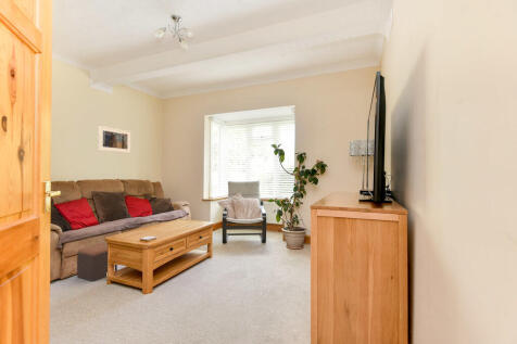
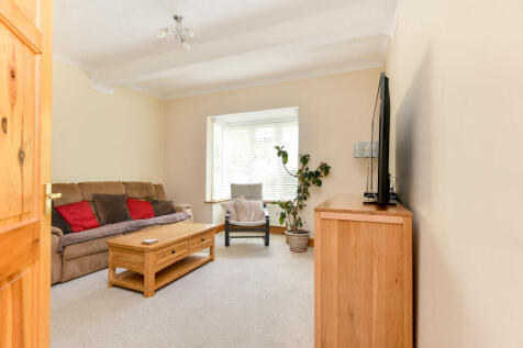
- footstool [76,242,118,282]
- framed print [97,125,131,154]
